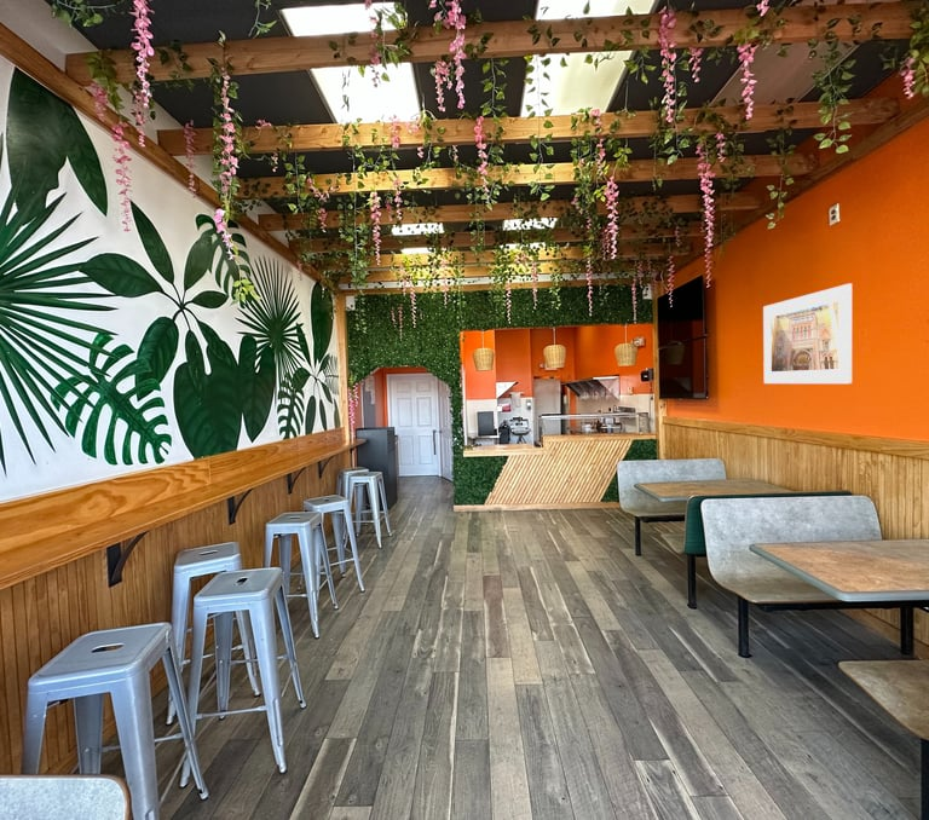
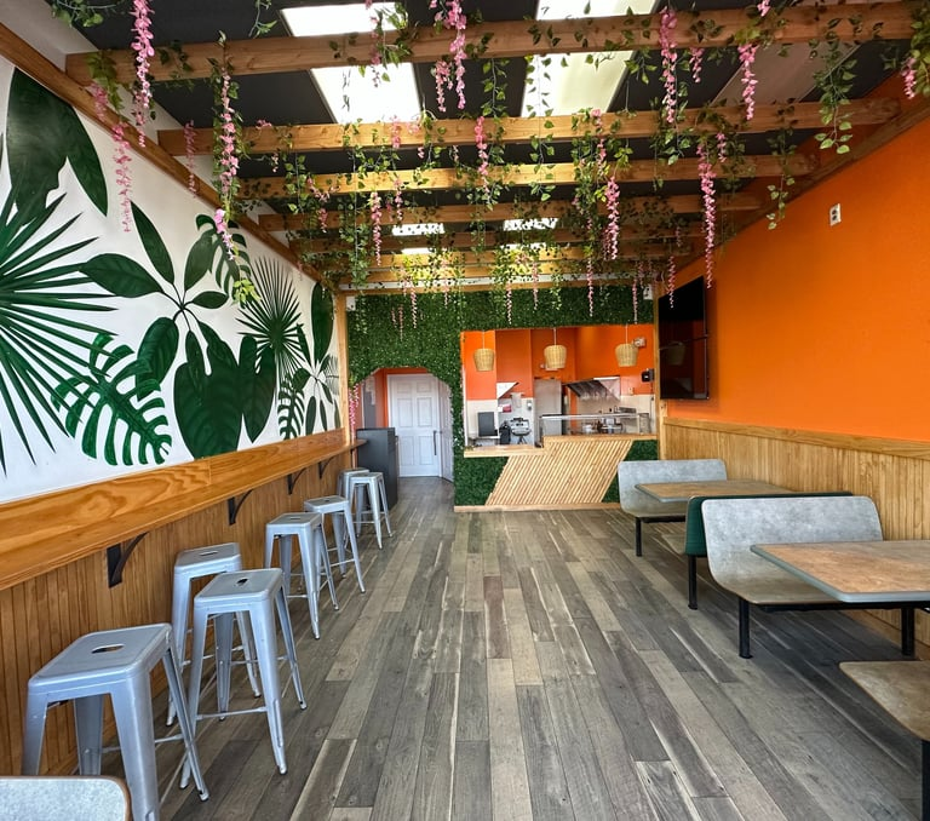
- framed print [762,283,853,385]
